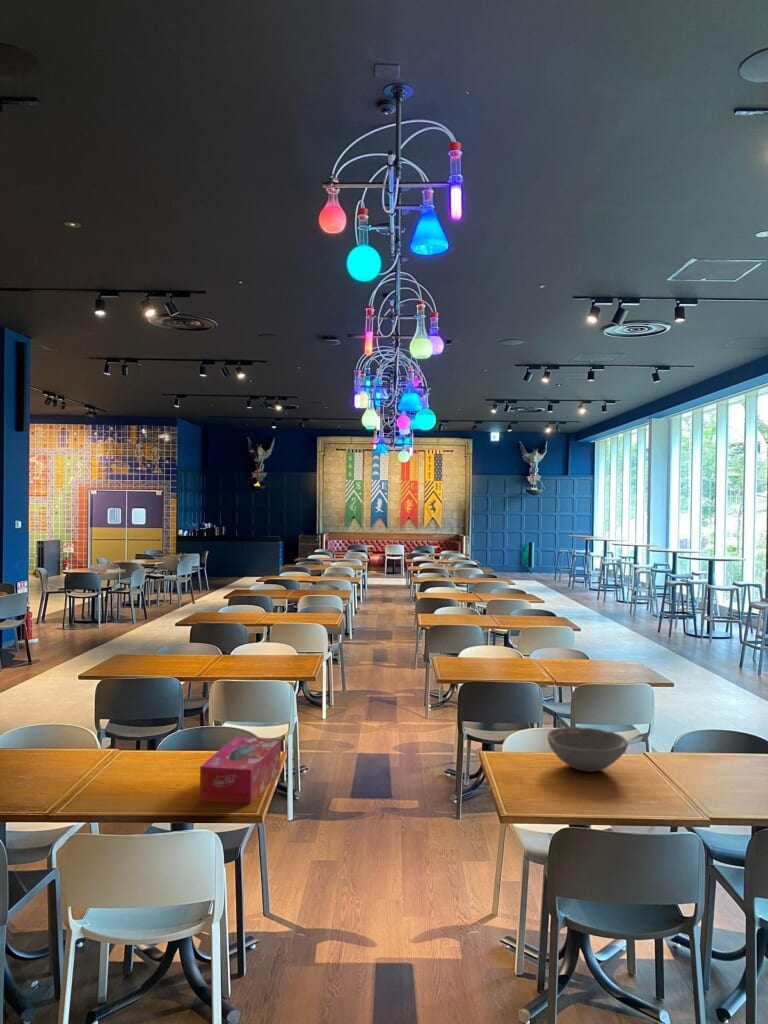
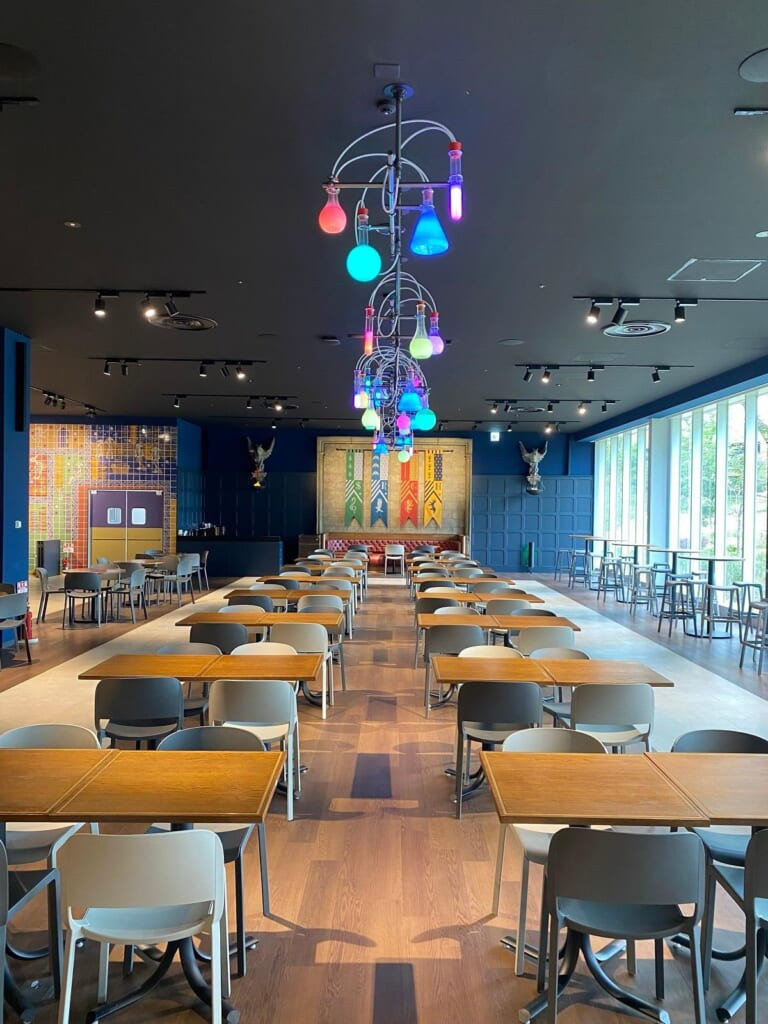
- tissue box [199,735,282,805]
- bowl [546,726,629,773]
